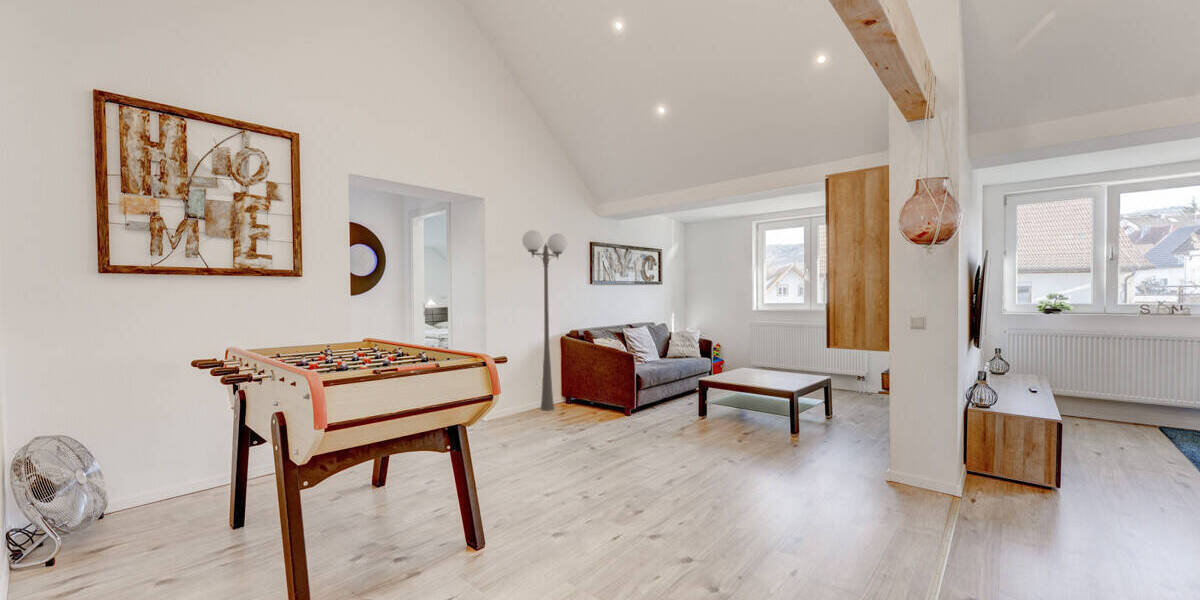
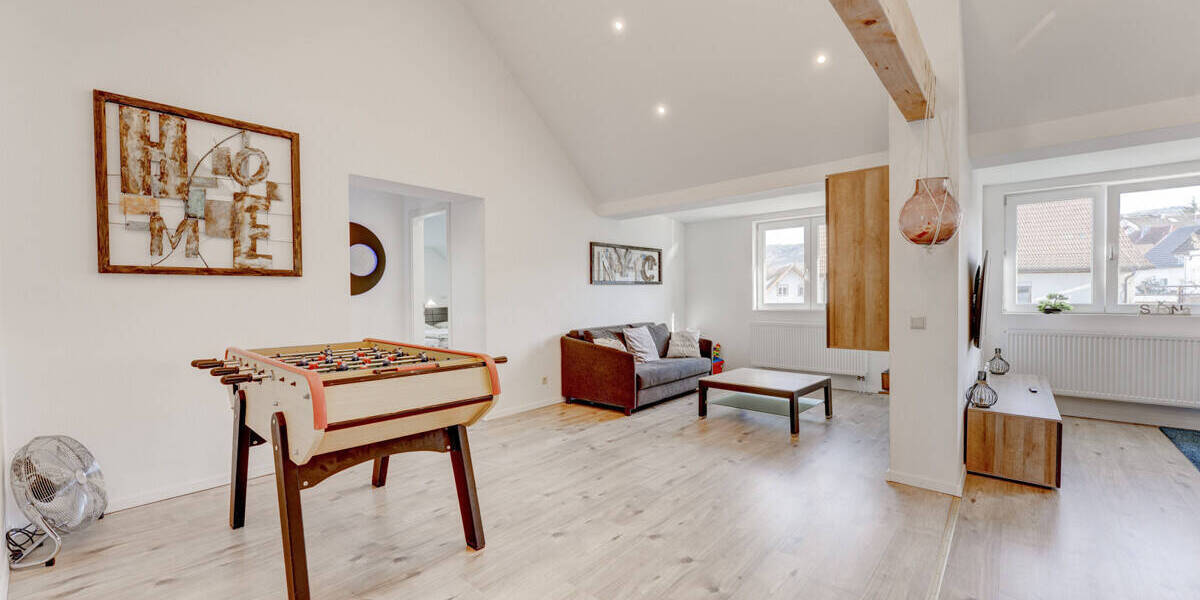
- floor lamp [521,229,568,412]
